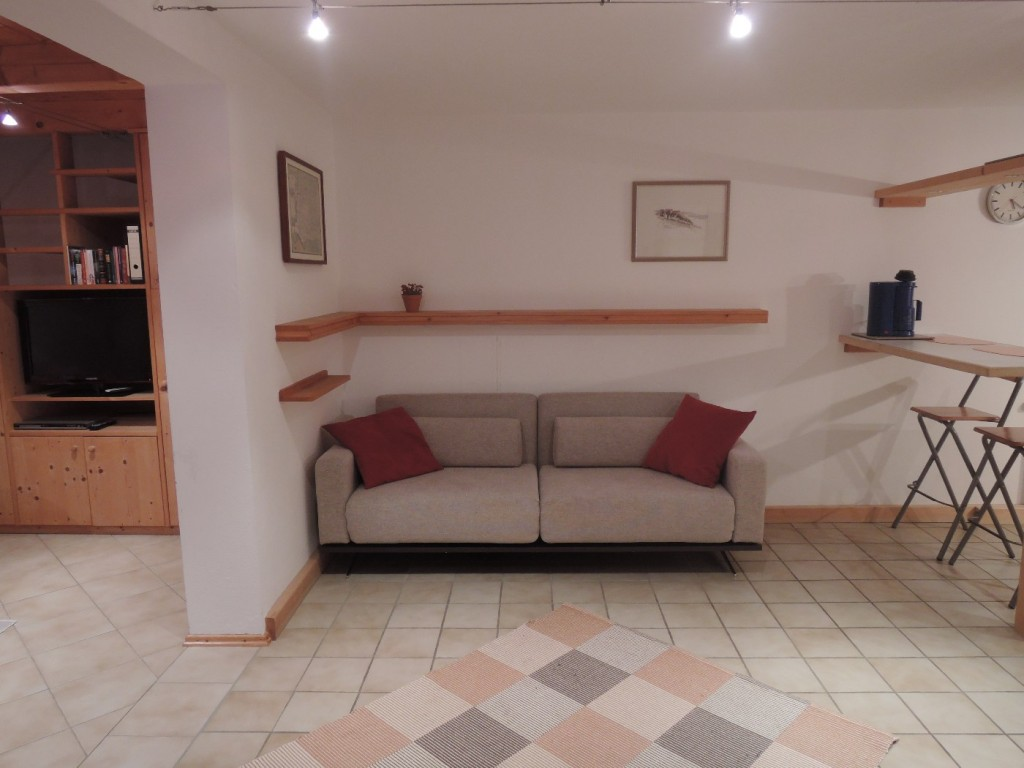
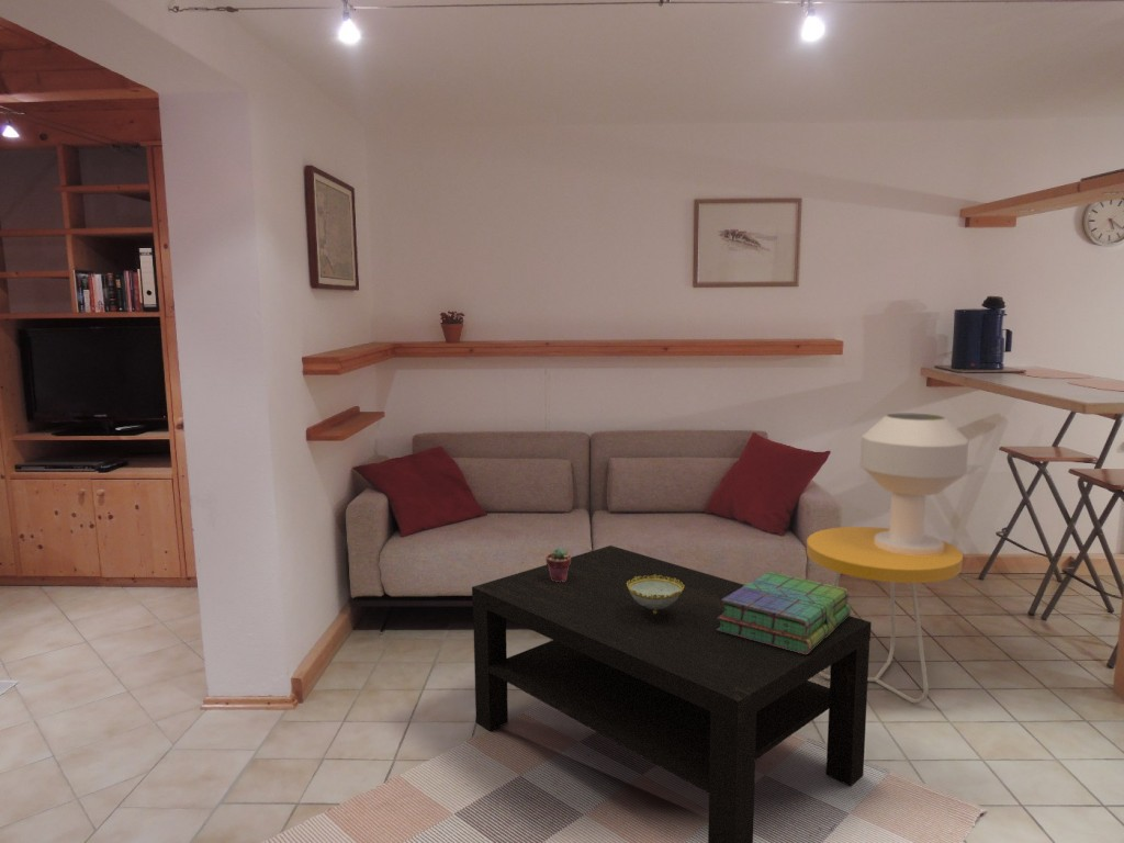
+ table lamp [859,413,969,555]
+ side table [806,526,964,705]
+ stack of books [717,571,852,654]
+ coffee table [471,544,873,843]
+ decorative bowl [627,574,684,615]
+ potted succulent [544,546,572,582]
